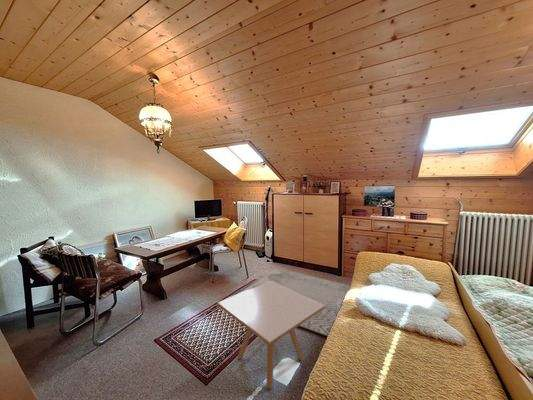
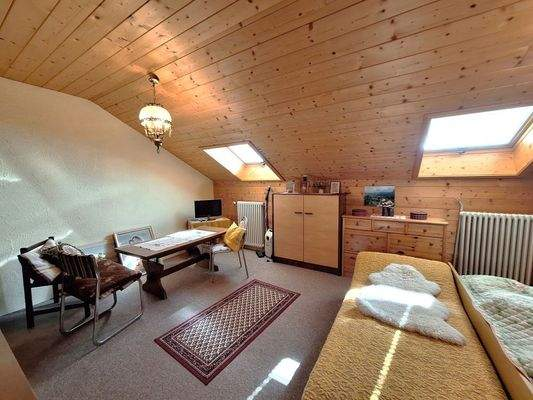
- rug [225,267,350,337]
- side table [217,281,325,390]
